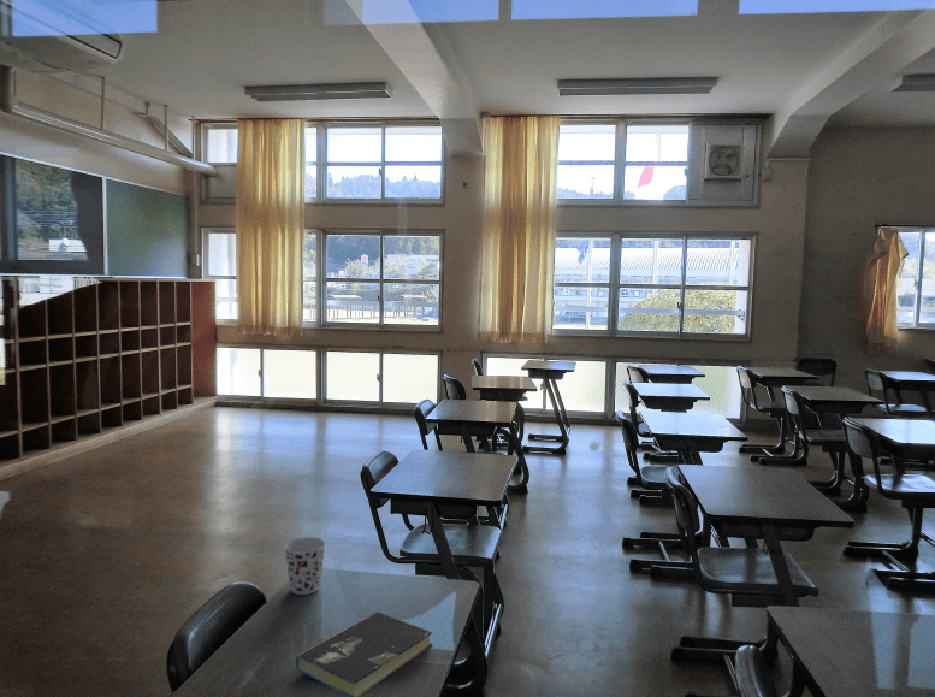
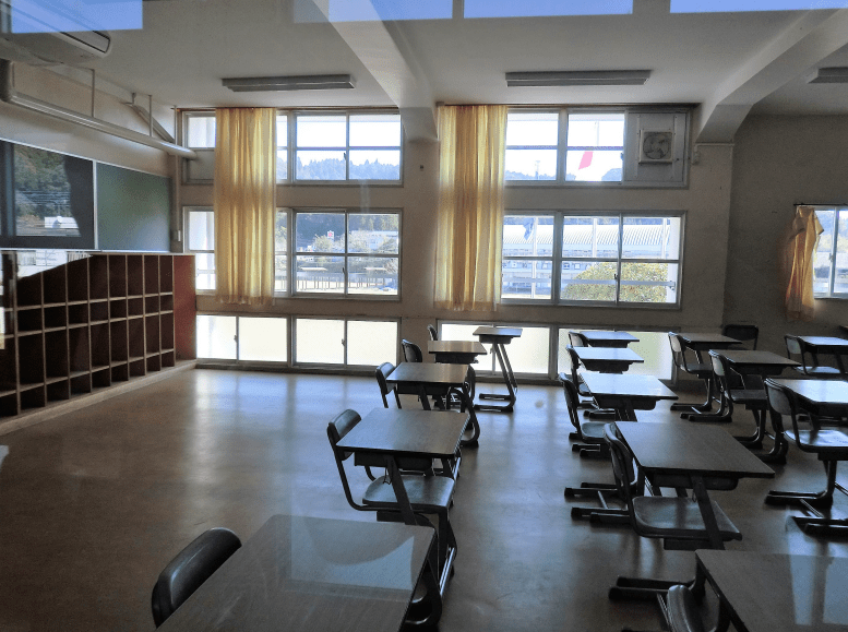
- cup [283,536,327,596]
- book [295,612,433,697]
